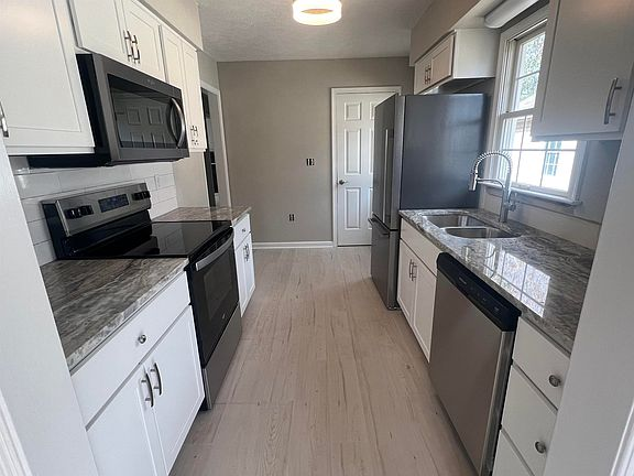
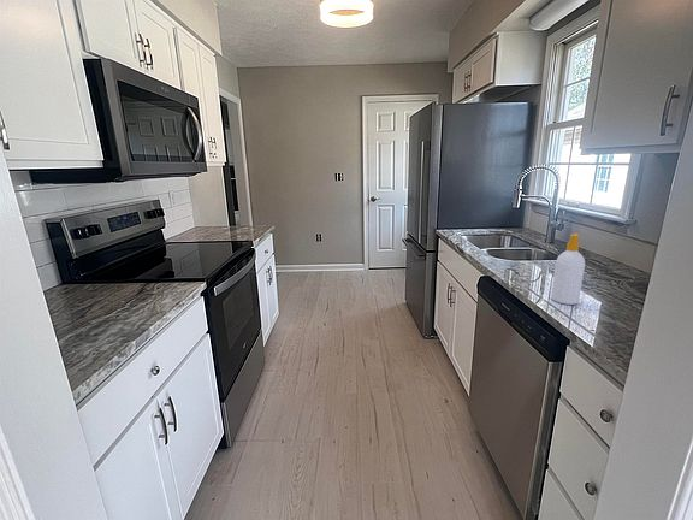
+ soap bottle [550,232,586,306]
